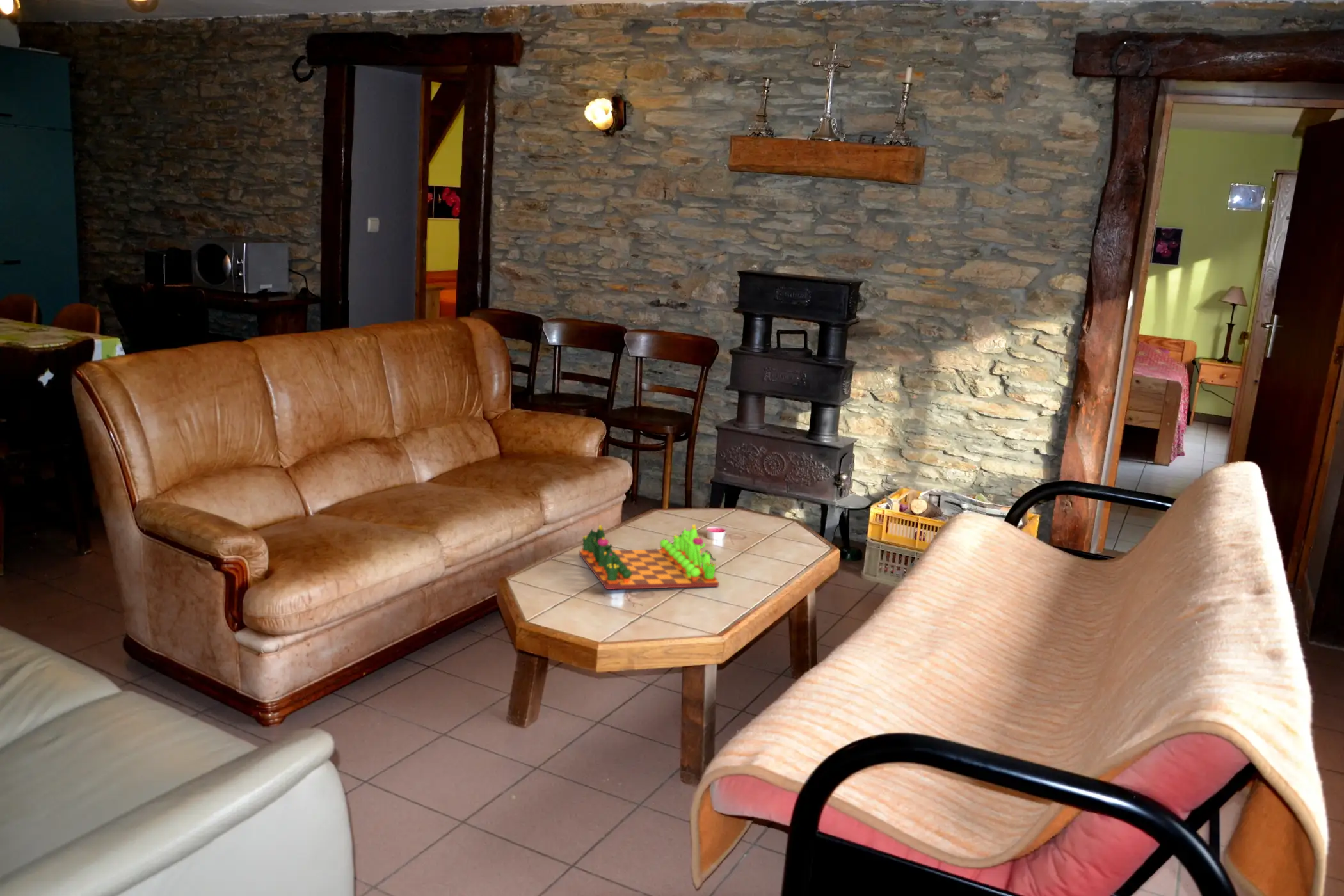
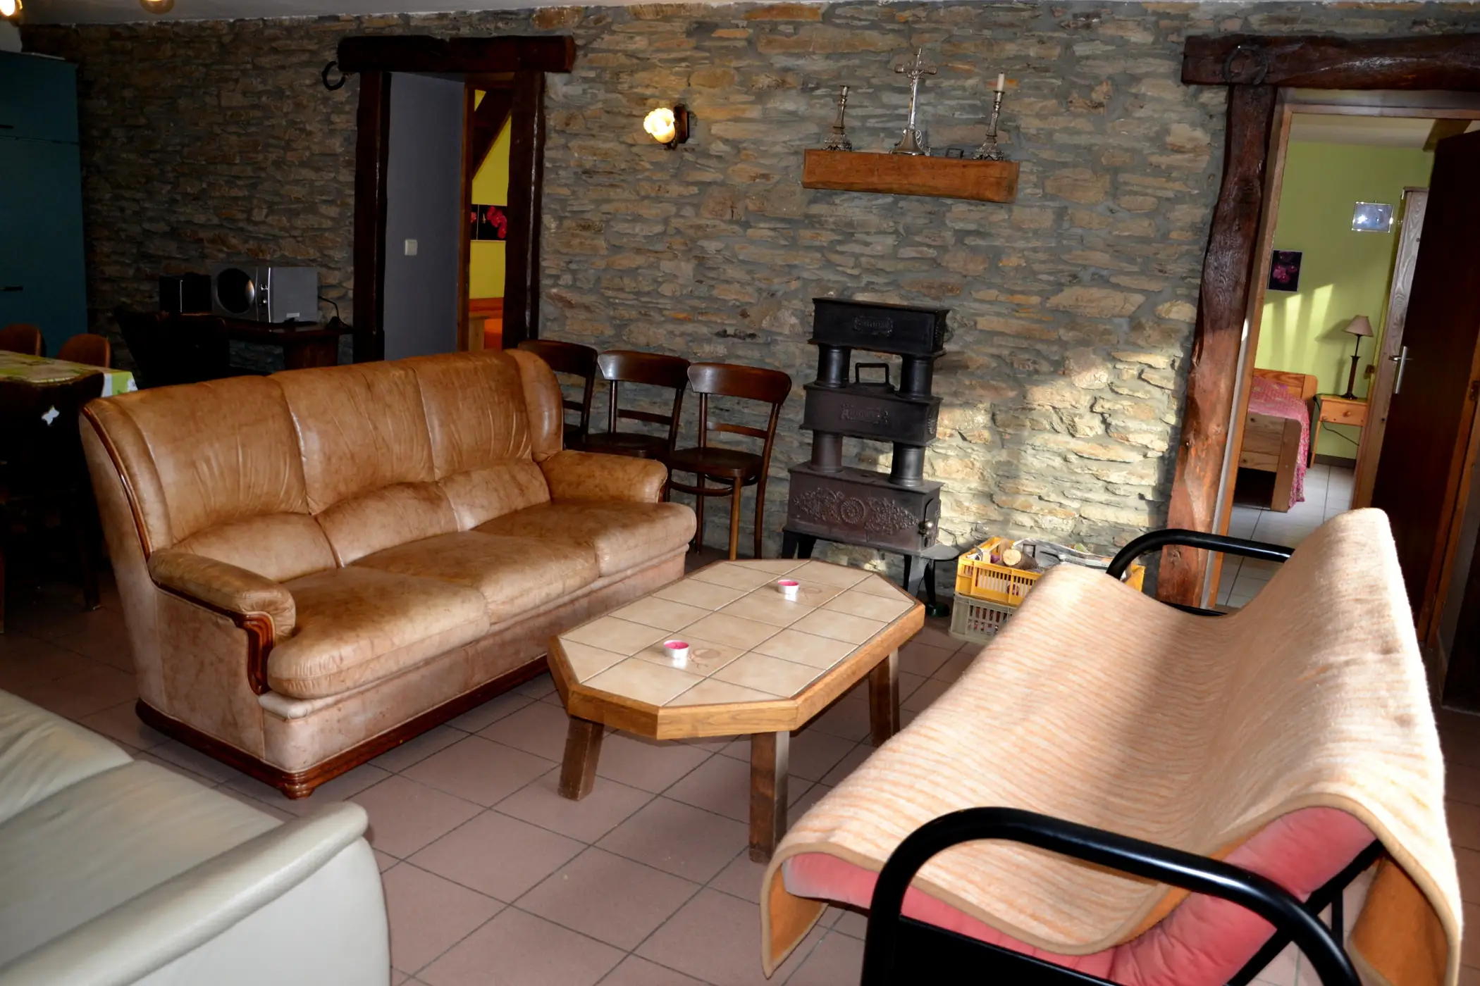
- chess set [579,524,719,590]
